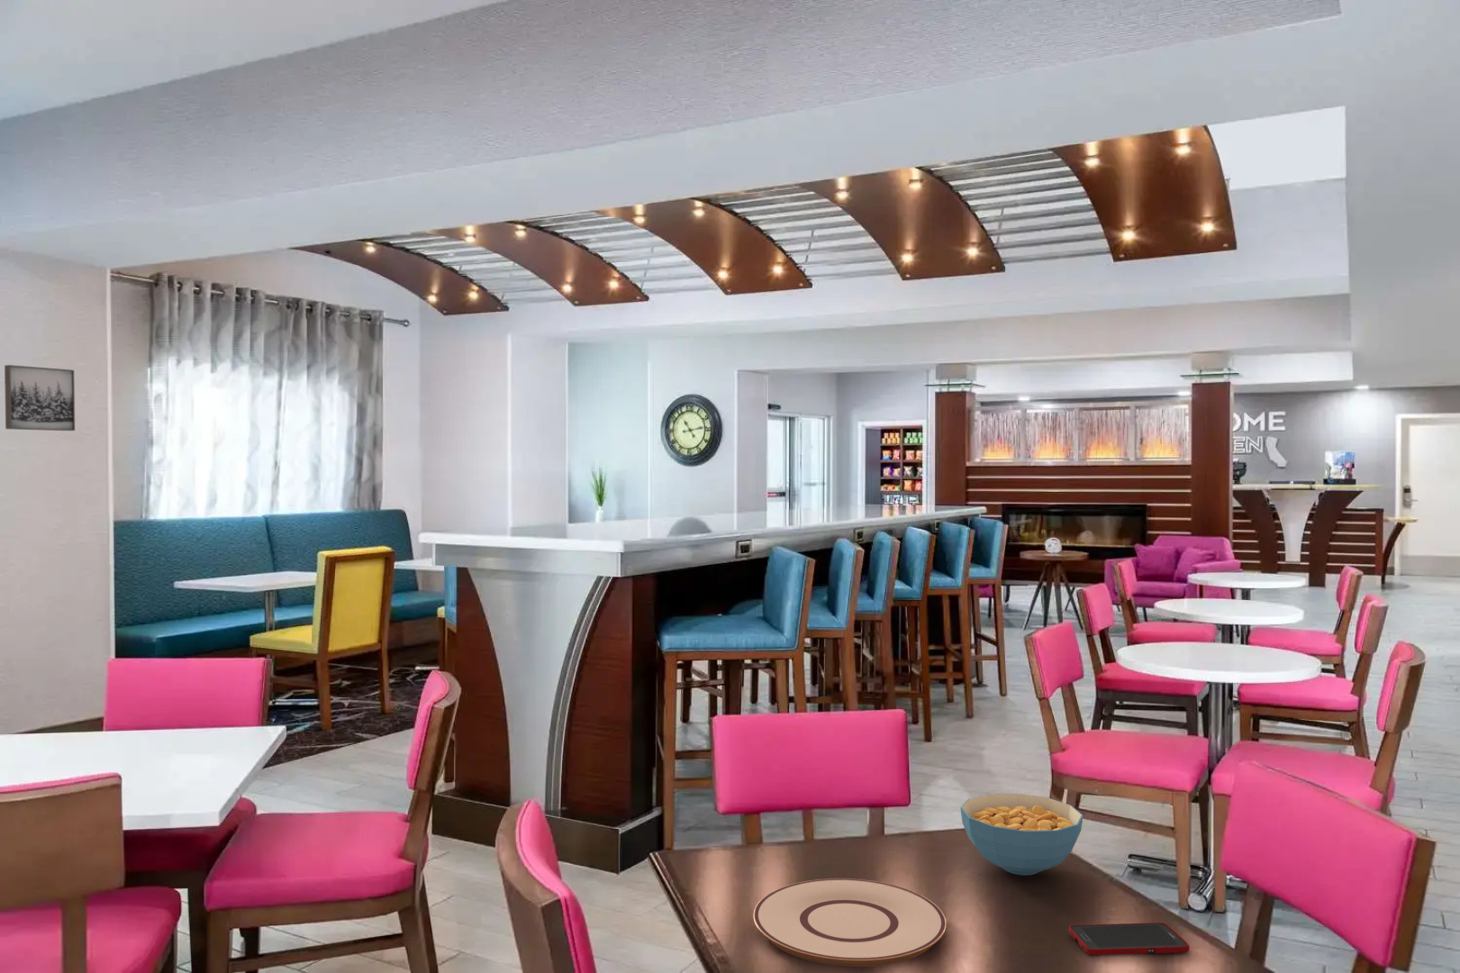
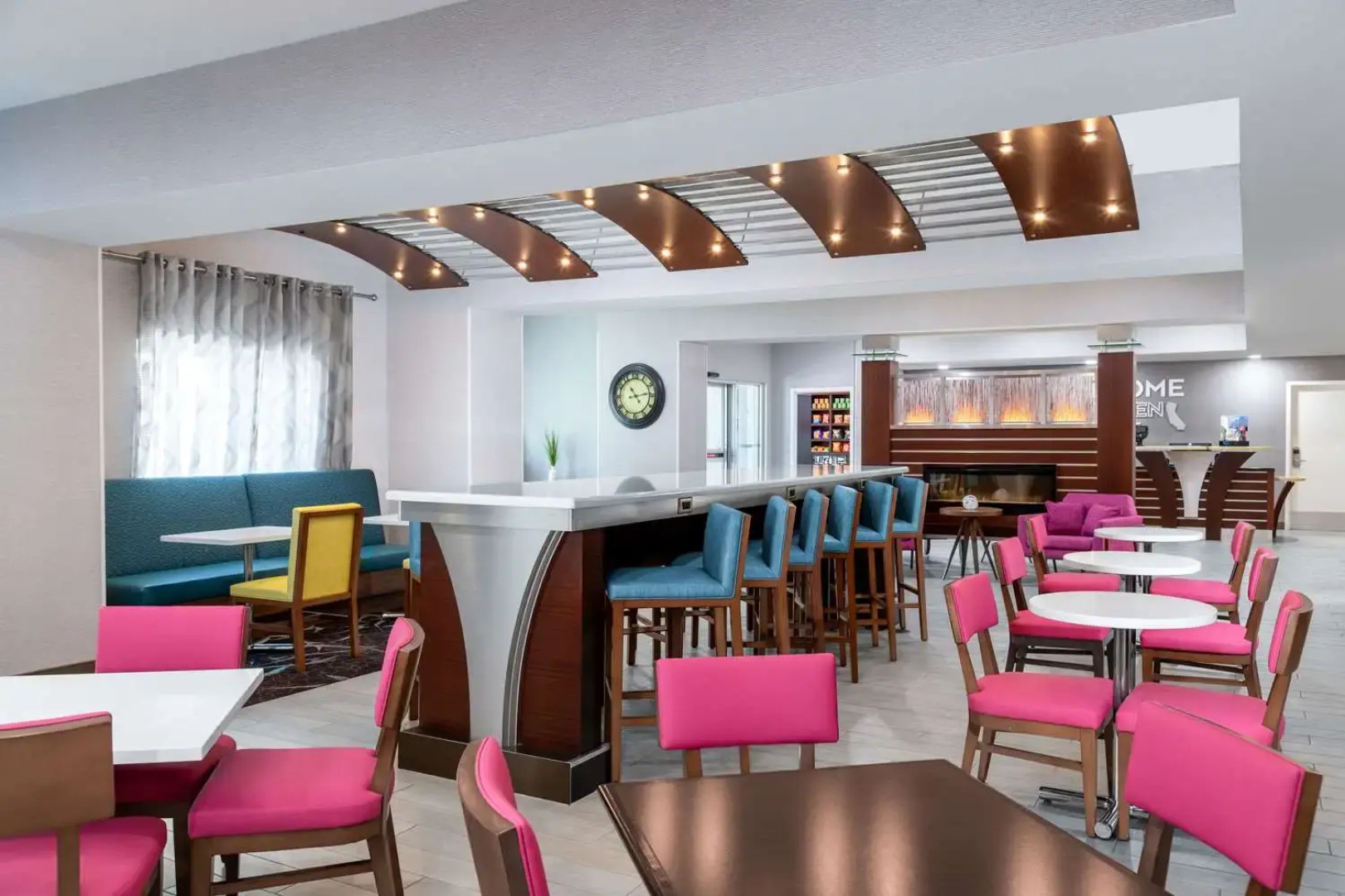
- plate [752,877,948,968]
- cell phone [1068,922,1191,956]
- wall art [3,364,76,431]
- cereal bowl [960,793,1083,875]
